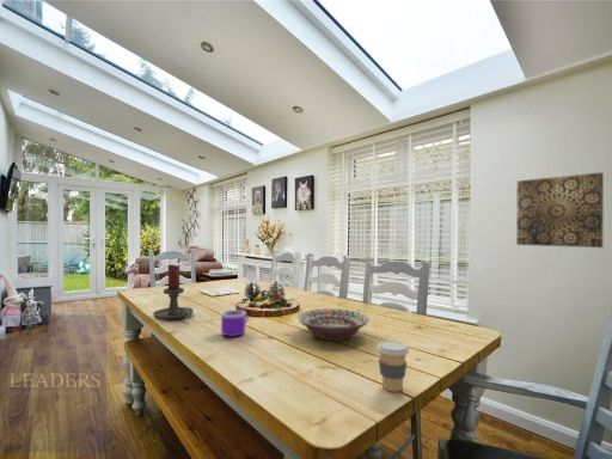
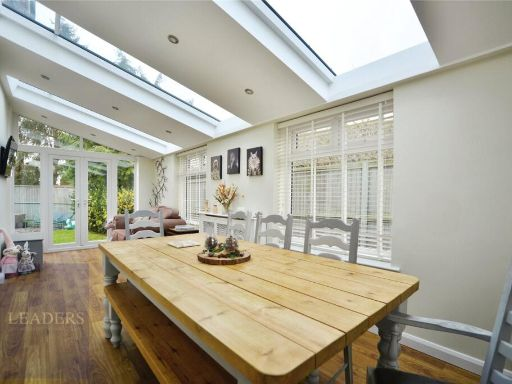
- decorative bowl [296,307,371,342]
- candle holder [152,263,195,322]
- wall art [515,171,605,249]
- mug [220,308,250,338]
- coffee cup [375,339,410,393]
